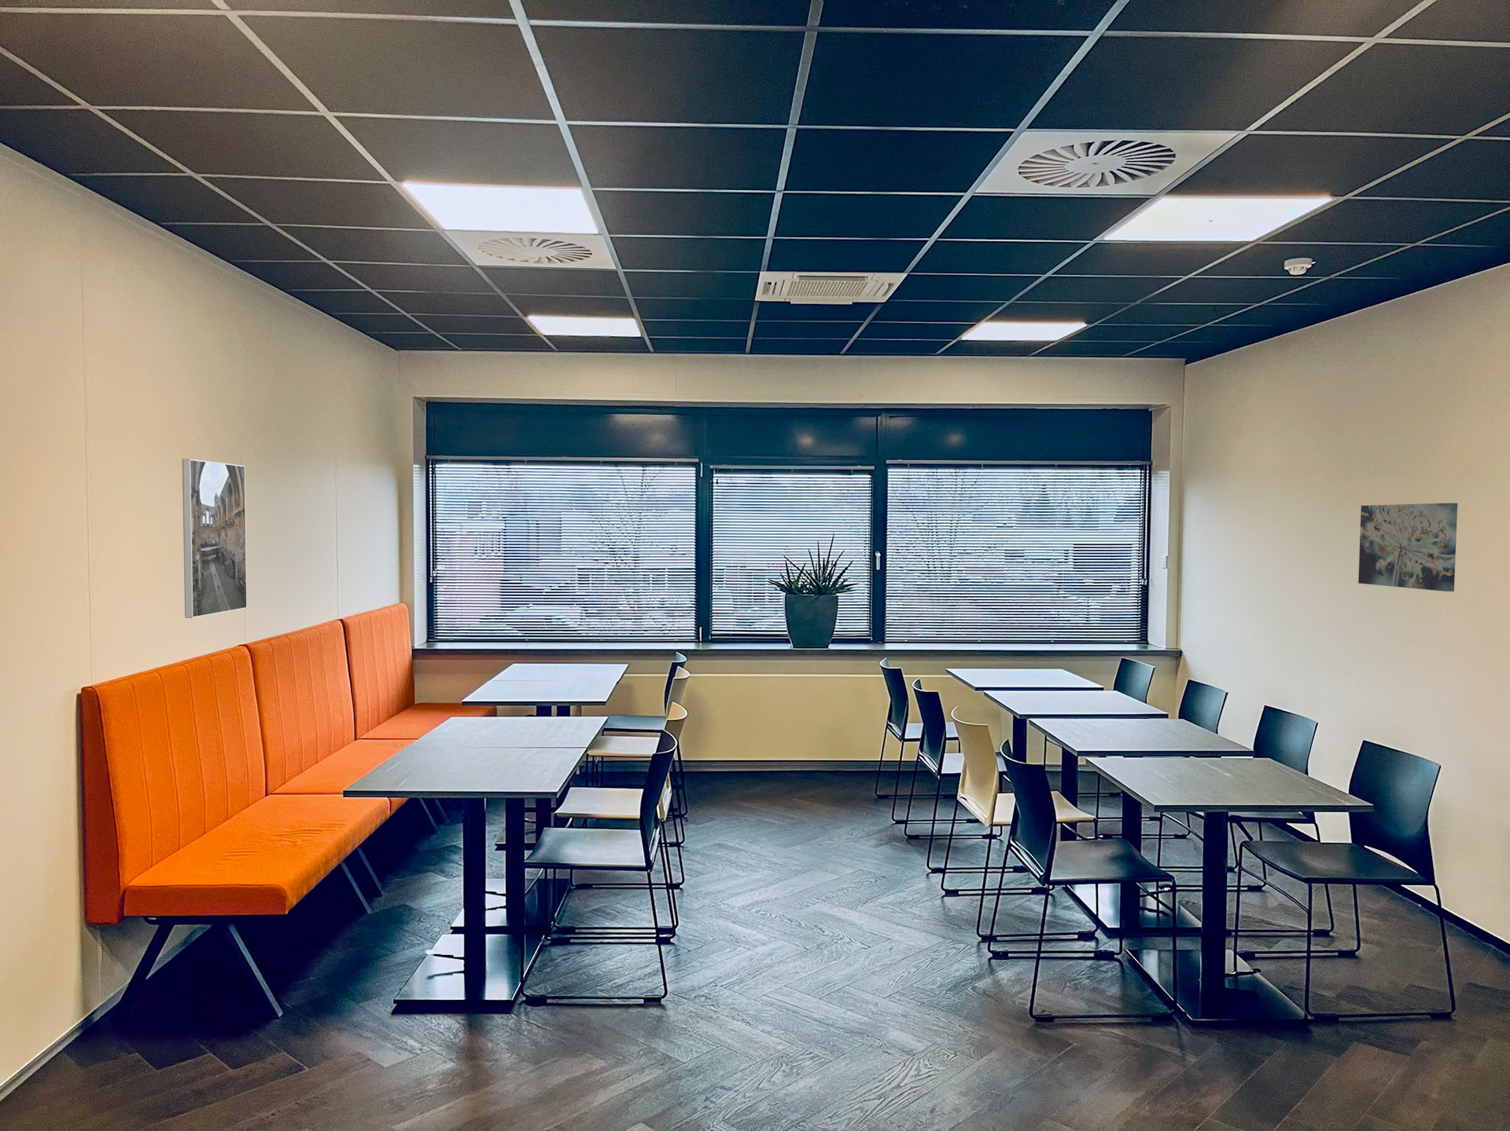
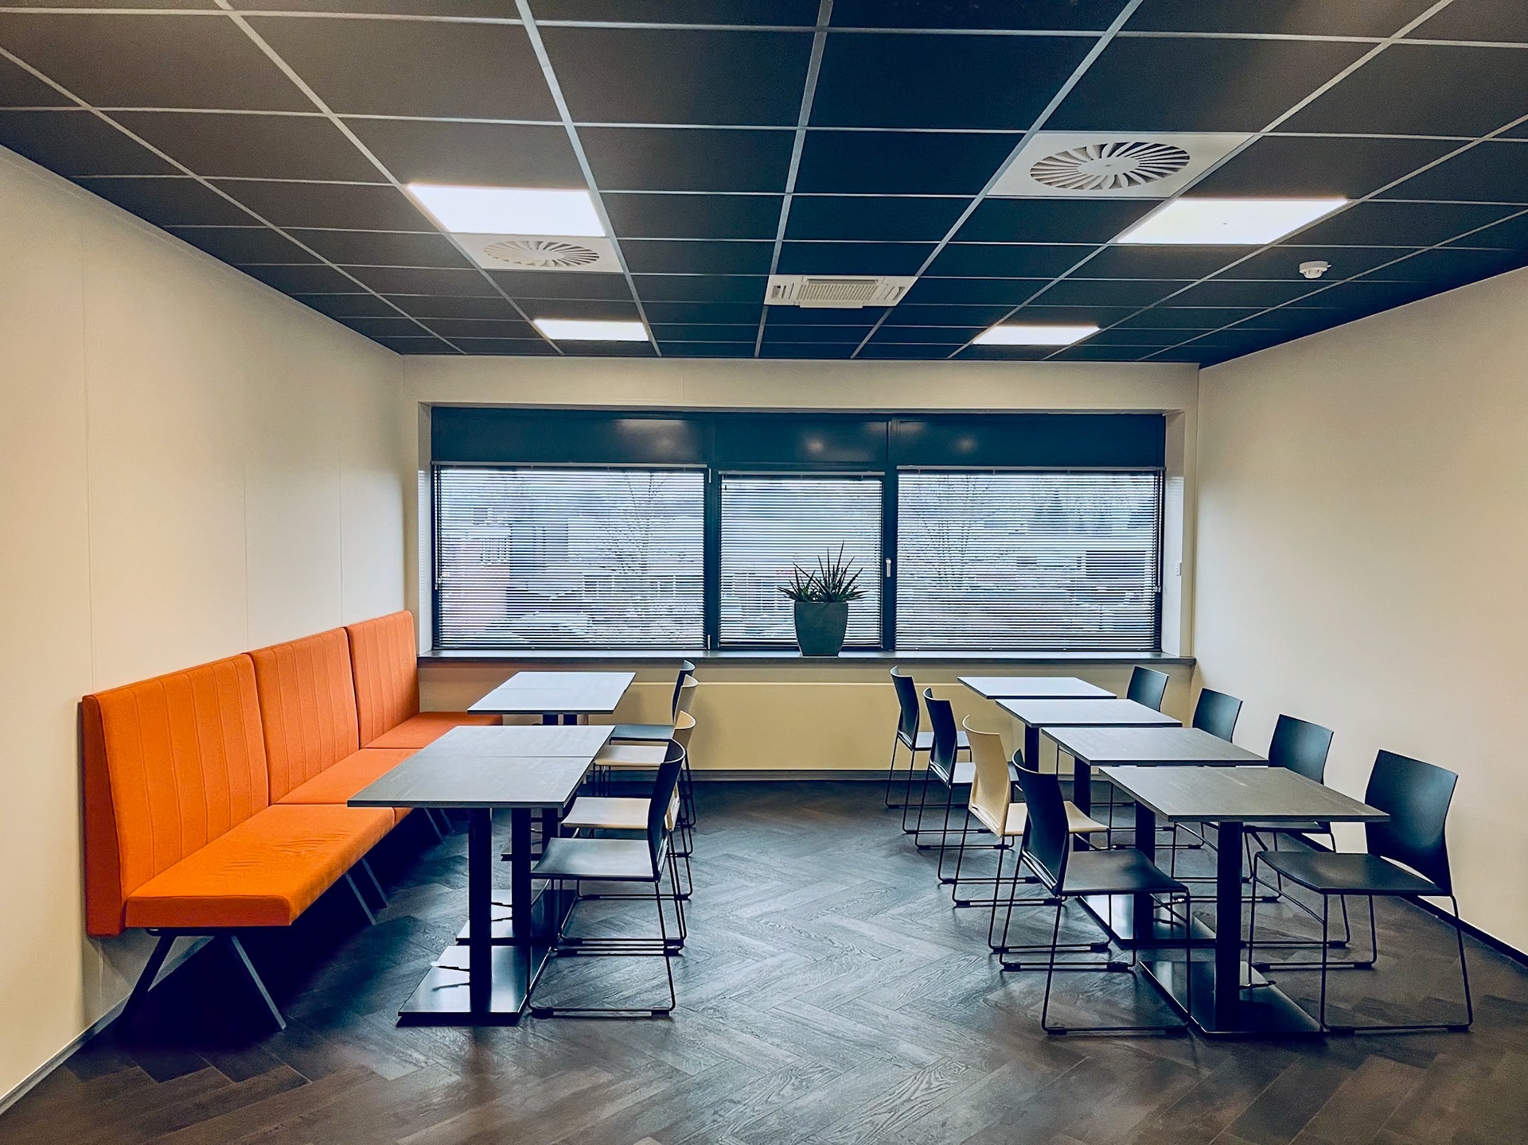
- wall art [1358,501,1458,592]
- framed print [182,459,247,619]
